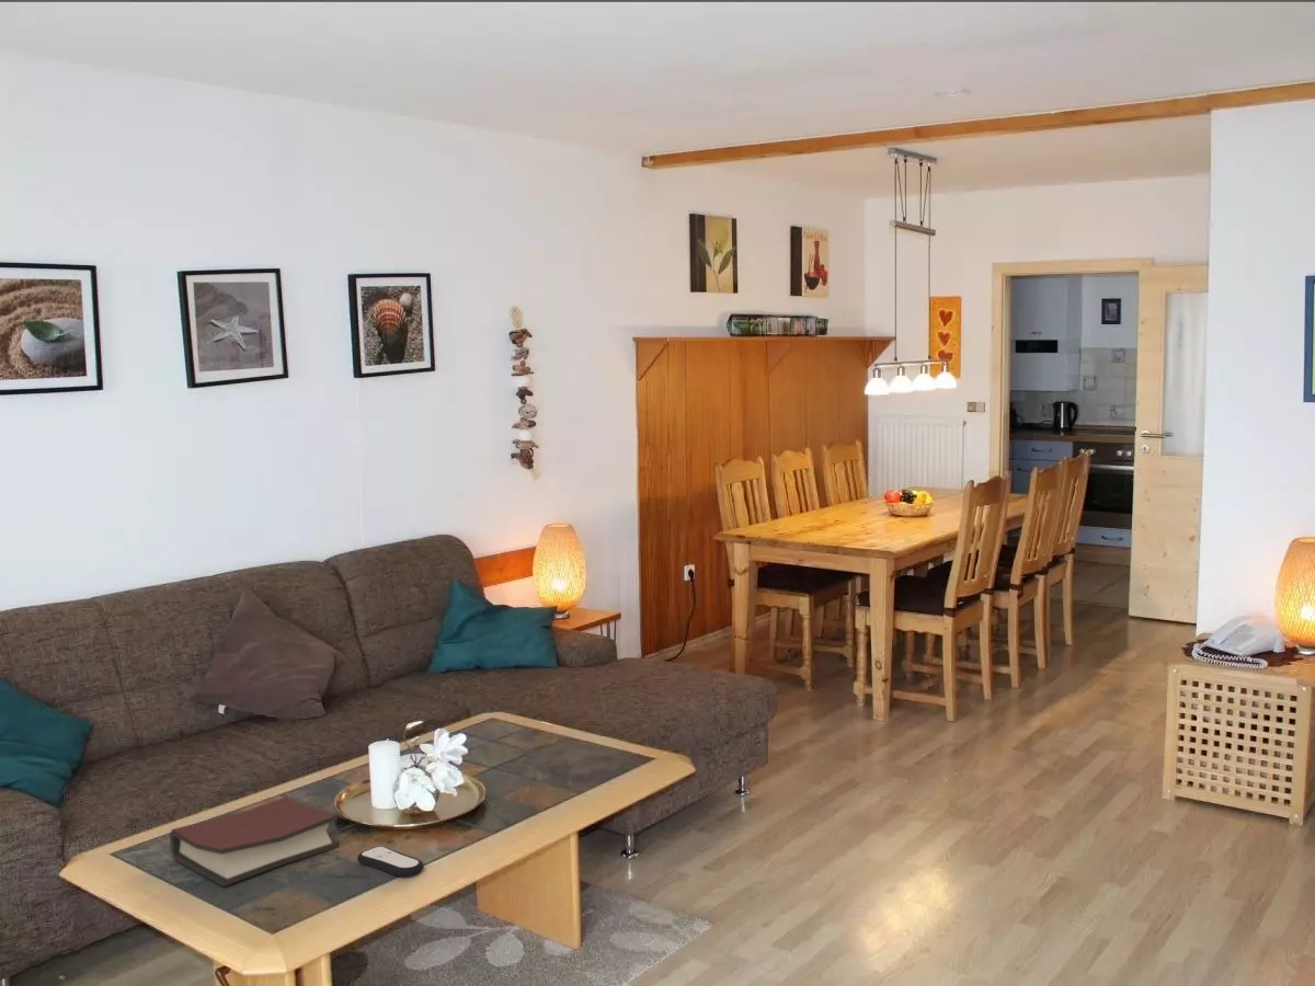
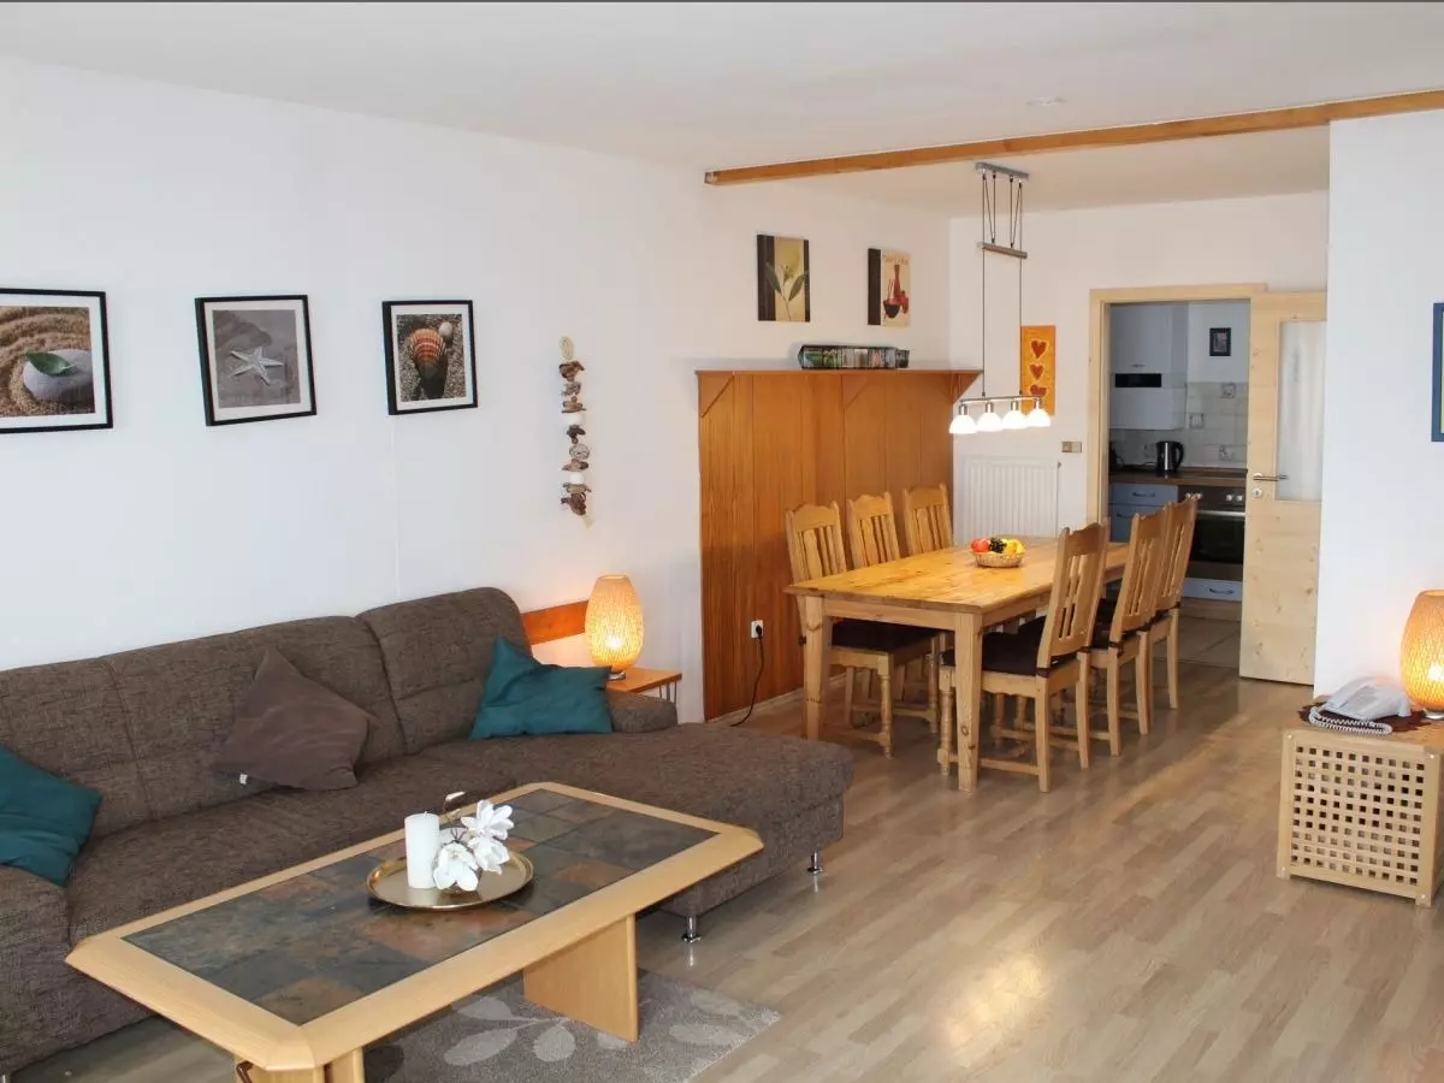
- hardback book [169,796,340,887]
- remote control [356,845,425,878]
